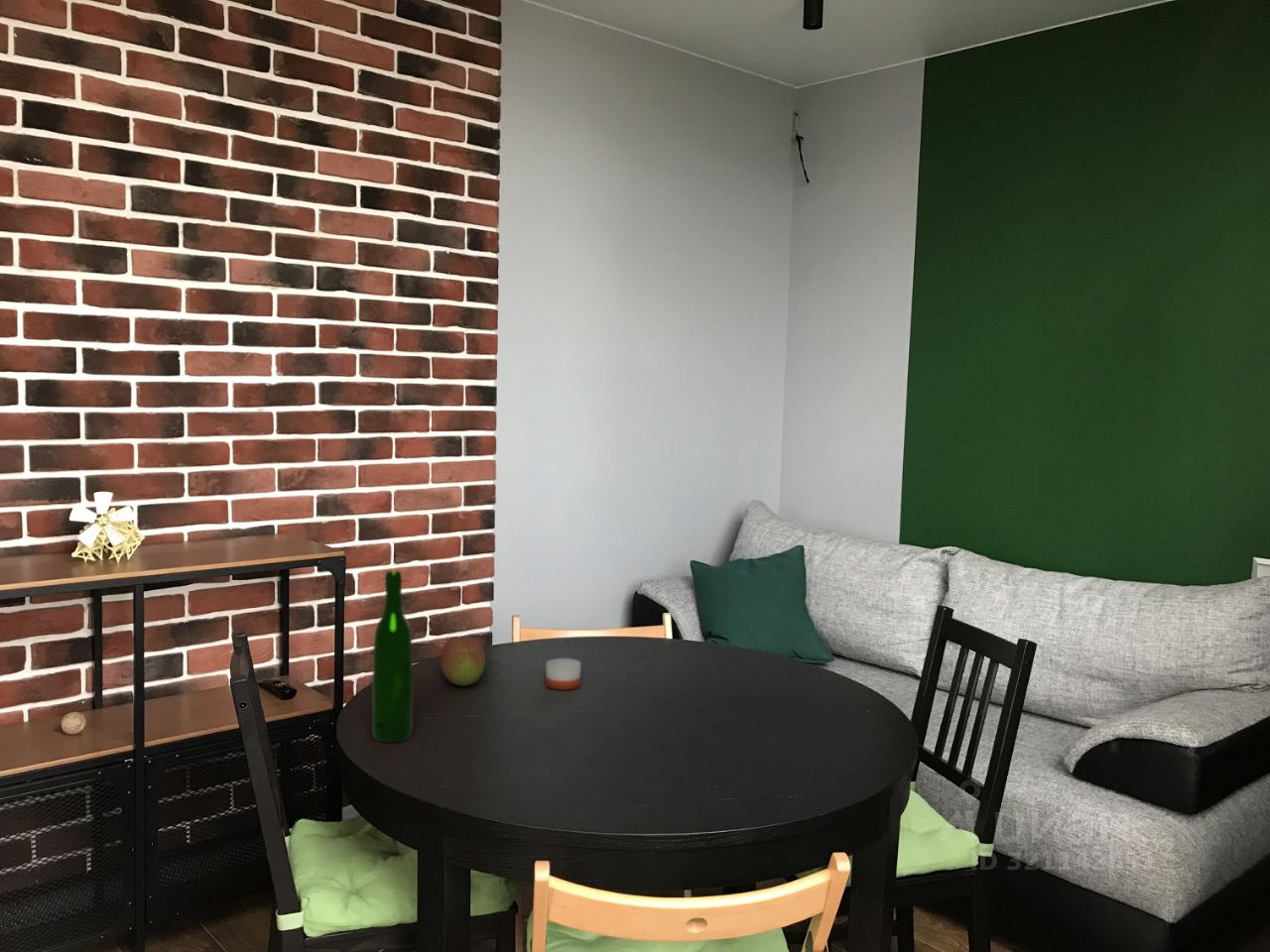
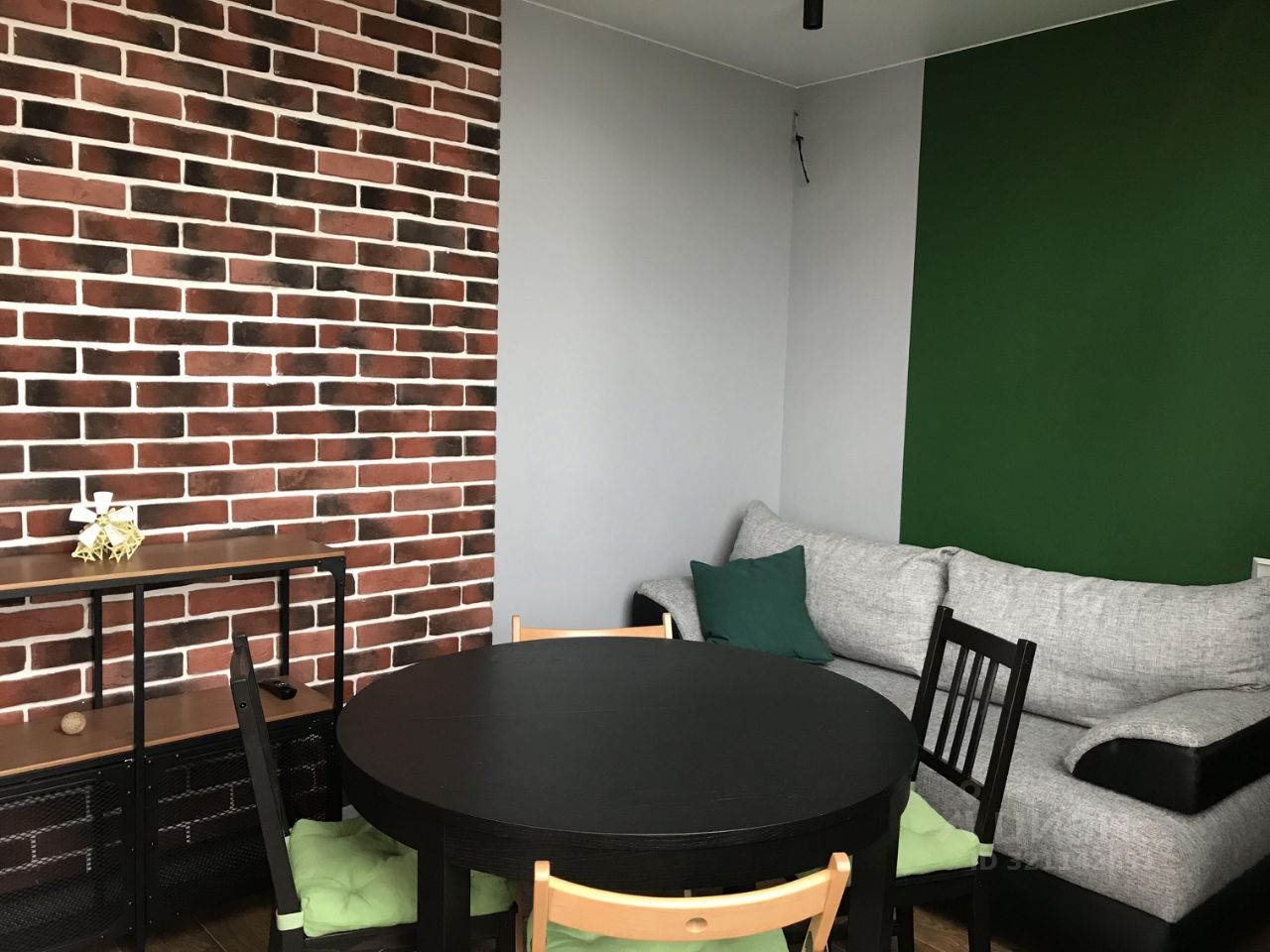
- candle [545,639,581,691]
- fruit [440,635,486,686]
- wine bottle [371,570,414,743]
